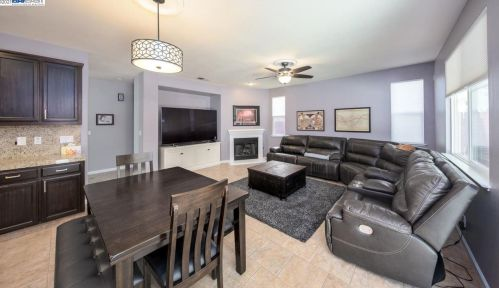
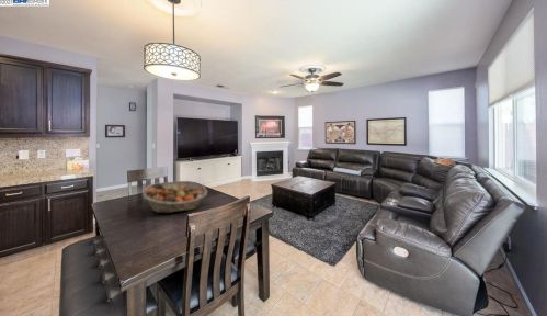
+ fruit basket [141,180,208,214]
